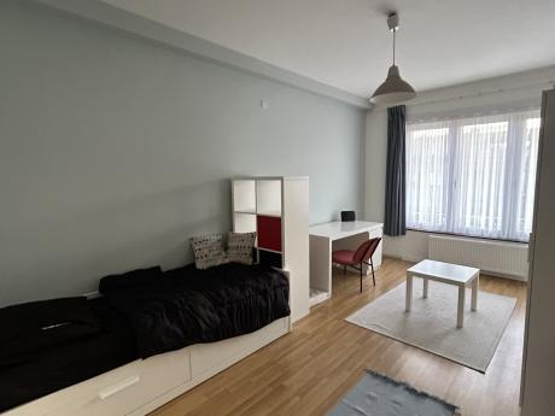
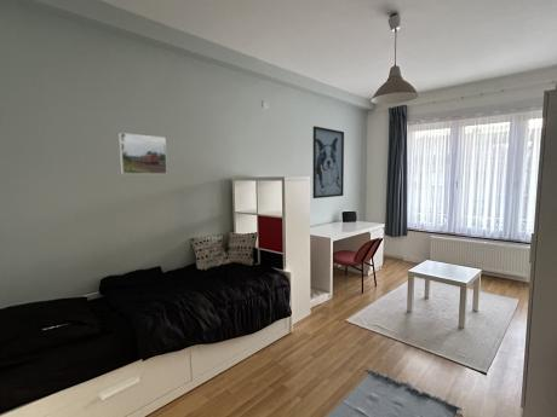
+ wall art [311,124,345,199]
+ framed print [117,132,168,175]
